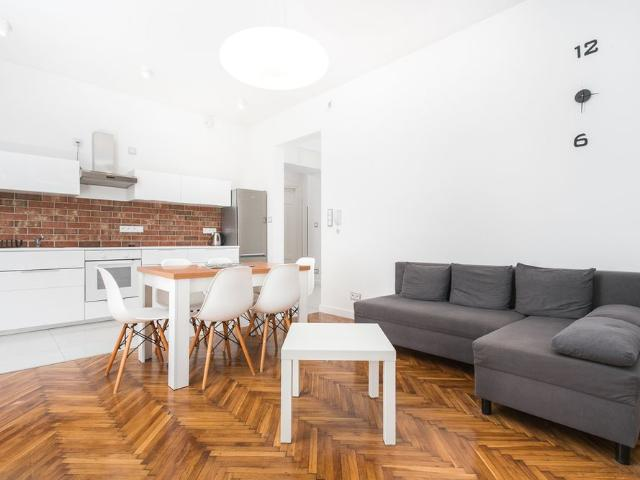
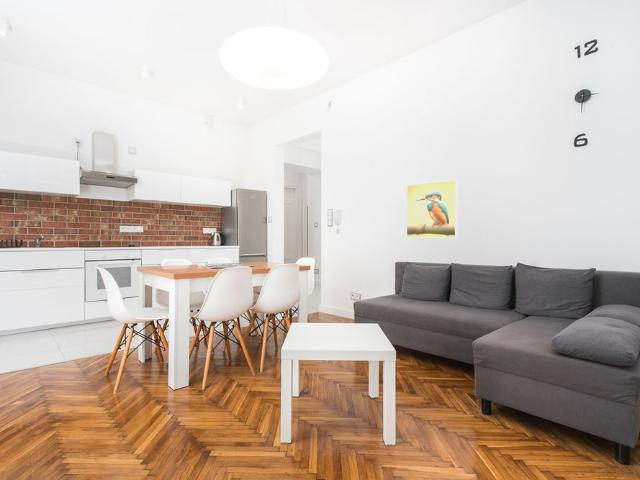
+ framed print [405,178,458,239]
